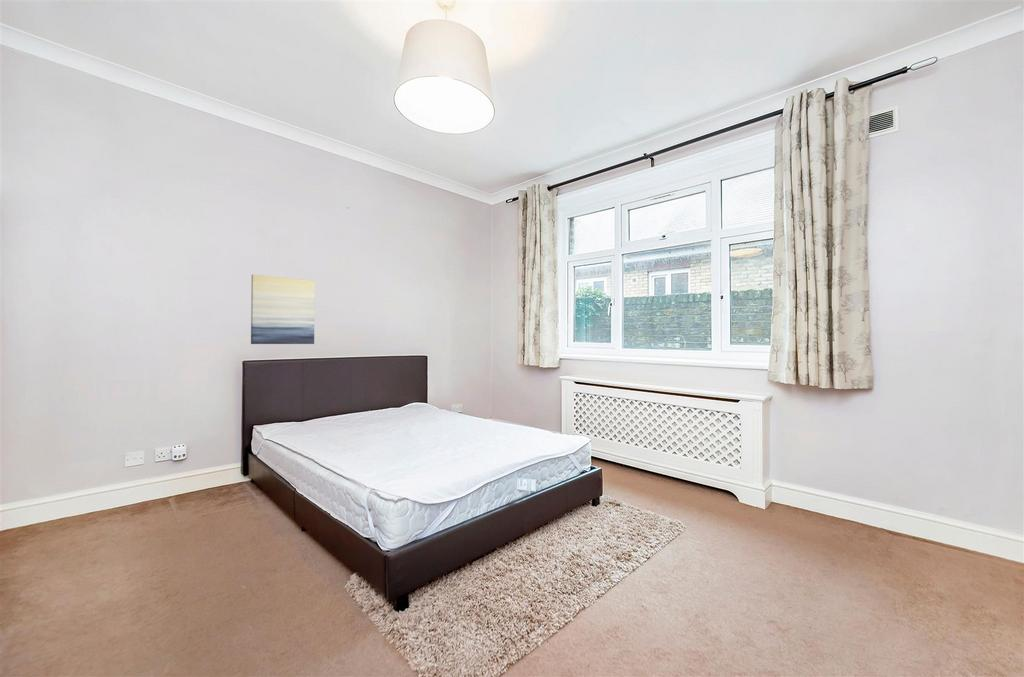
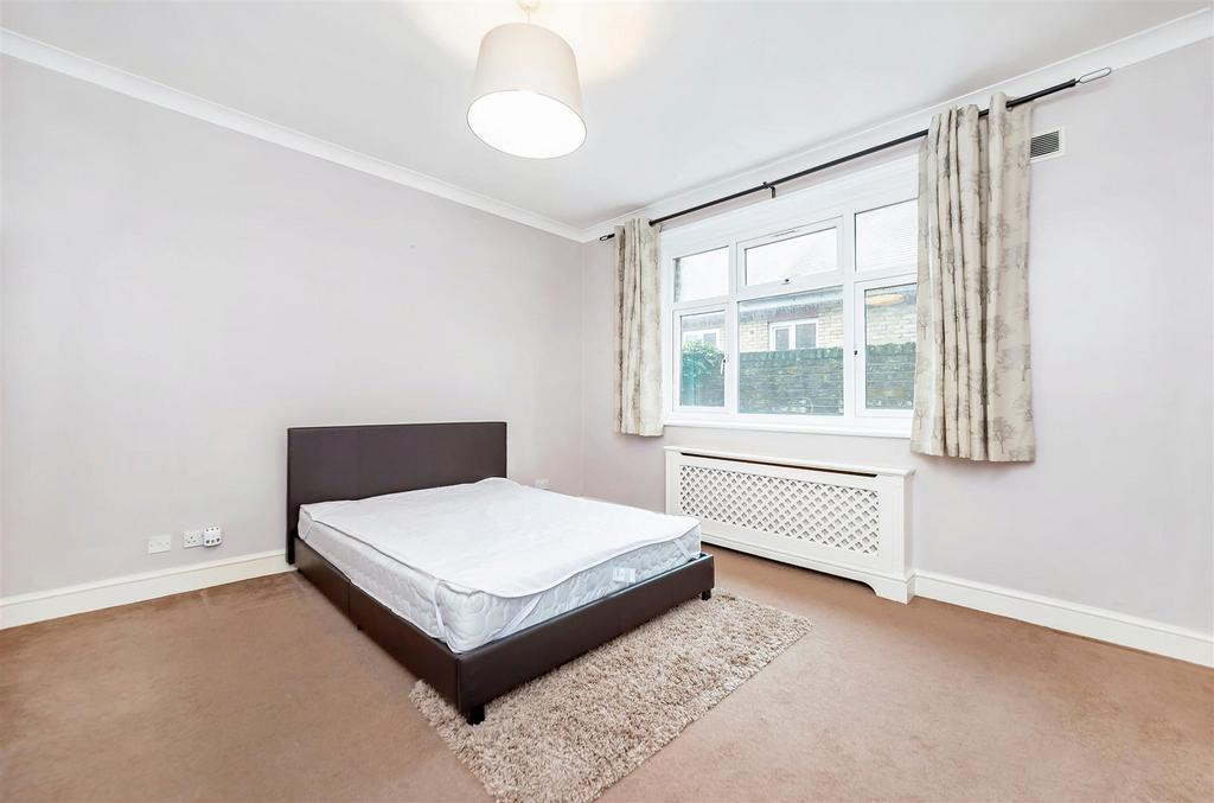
- wall art [250,273,316,345]
